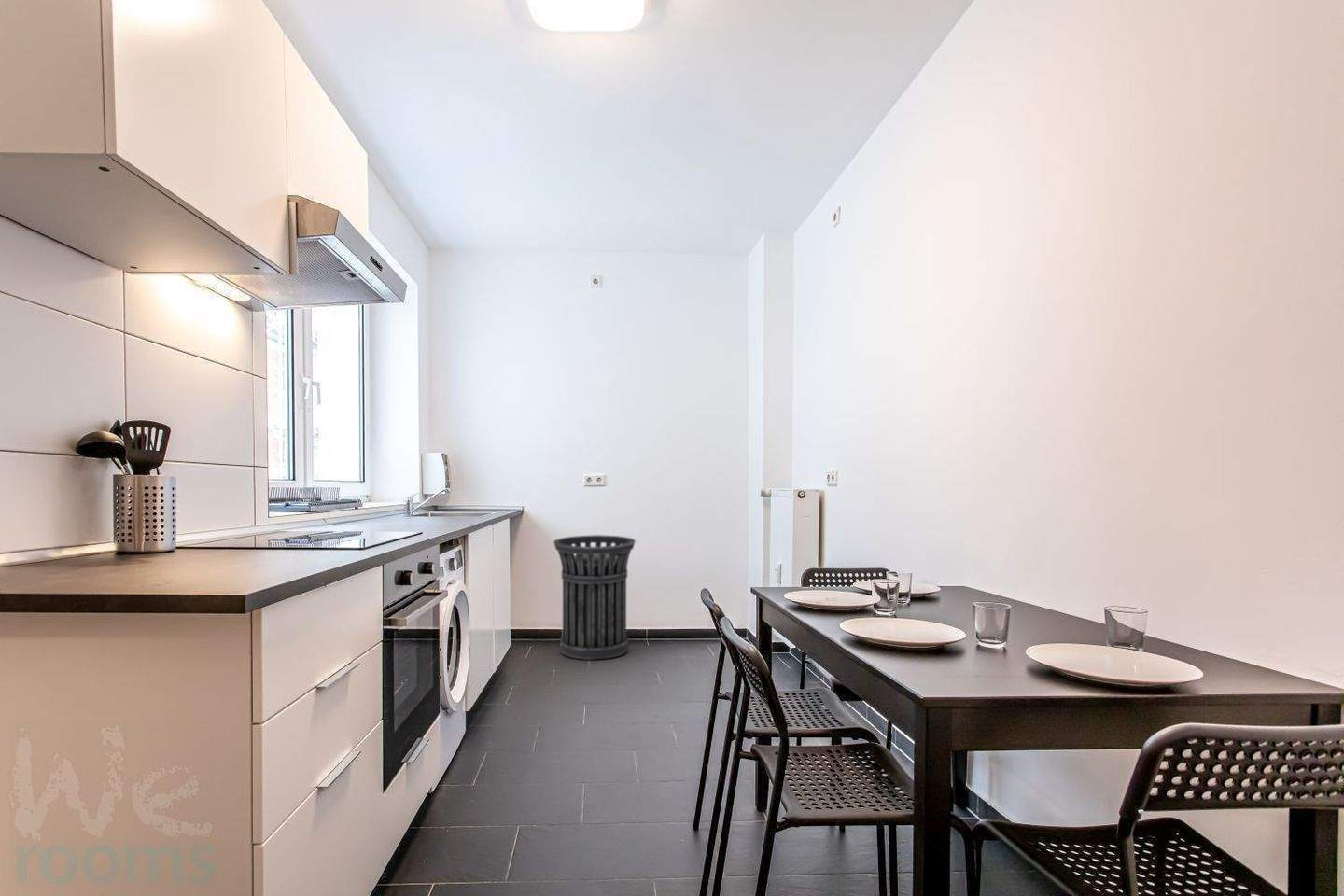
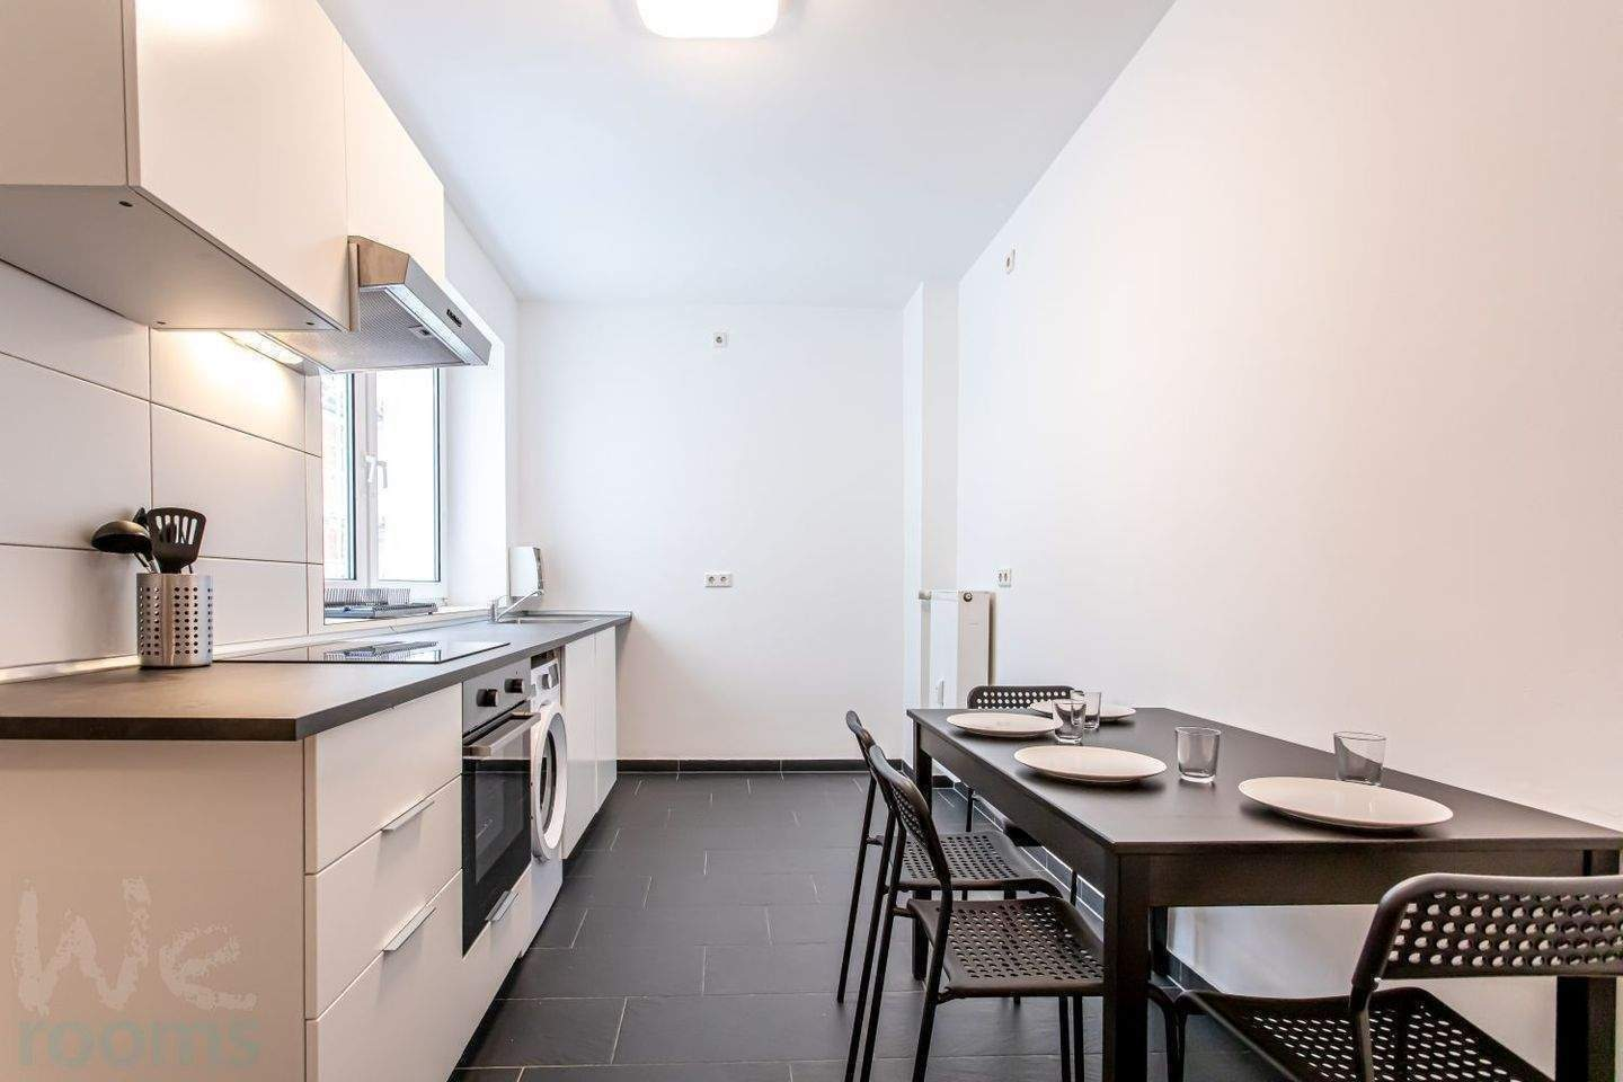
- trash can [553,534,637,661]
